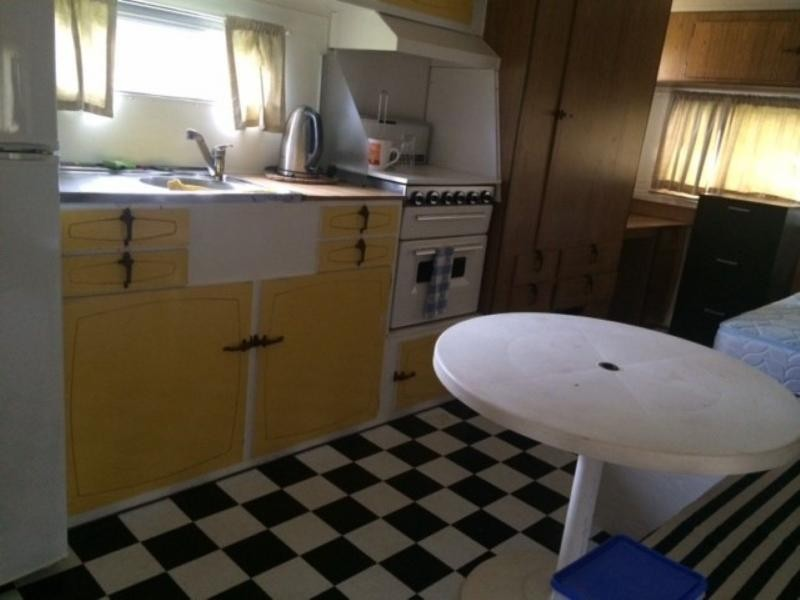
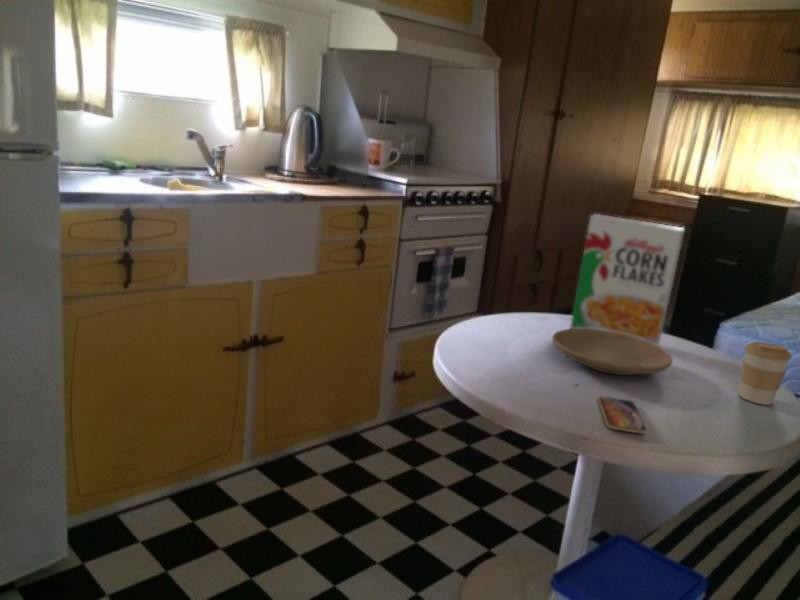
+ smartphone [597,395,648,435]
+ coffee cup [738,341,793,406]
+ plate [551,328,674,376]
+ cereal box [569,213,686,347]
